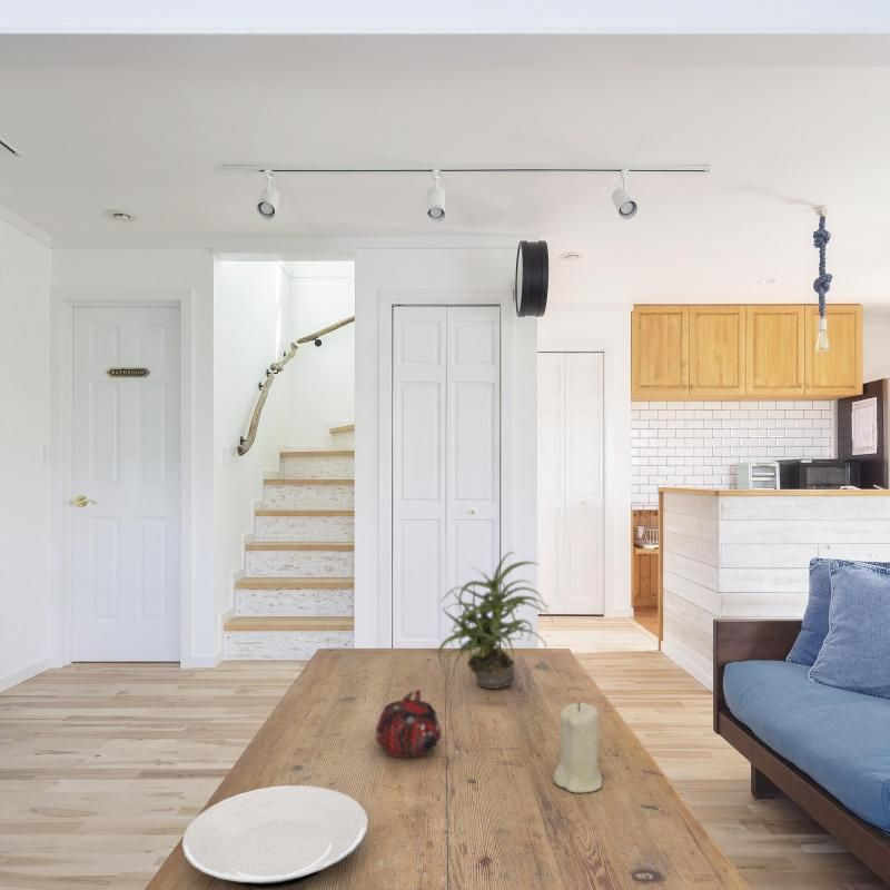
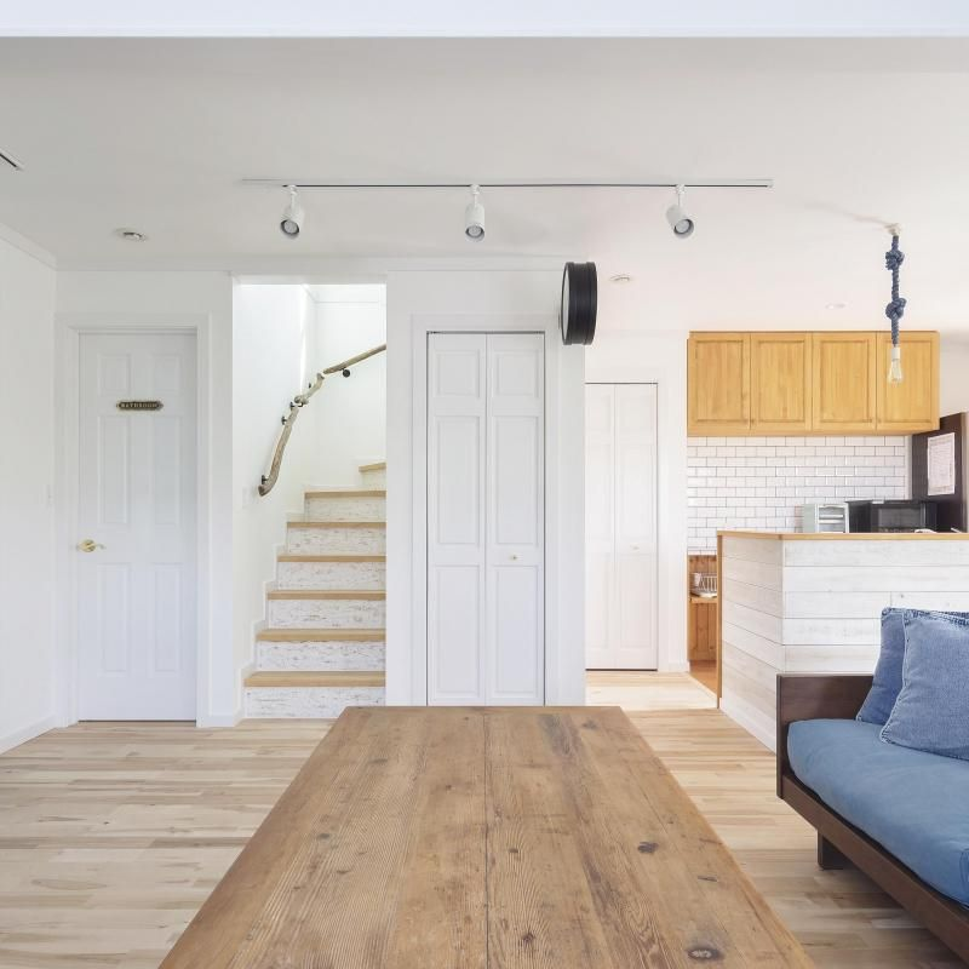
- teapot [374,689,443,759]
- potted plant [437,551,554,690]
- plate [181,784,368,889]
- candle [552,701,604,794]
